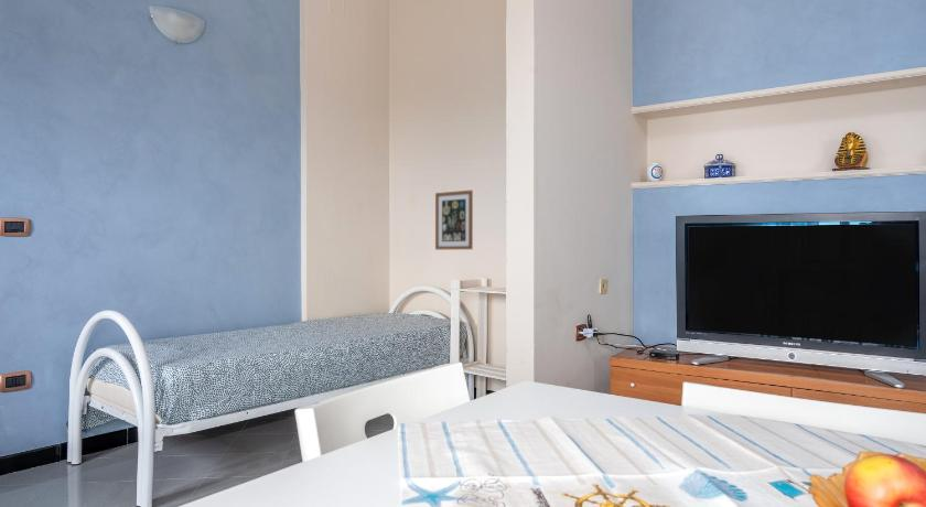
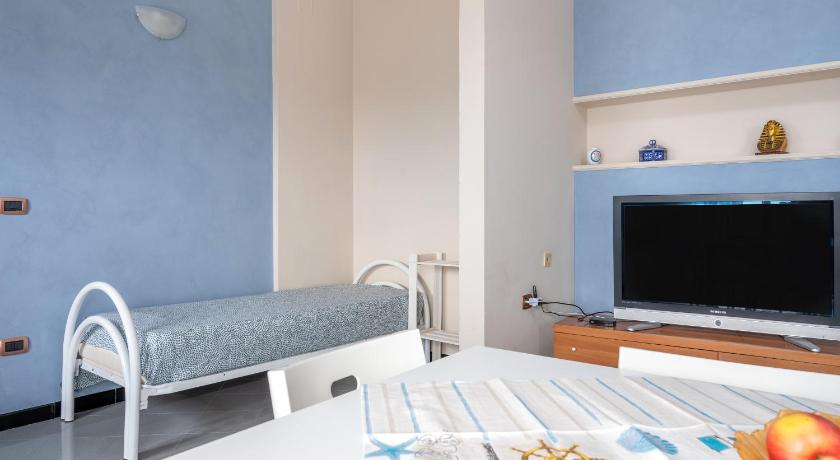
- wall art [434,190,474,250]
